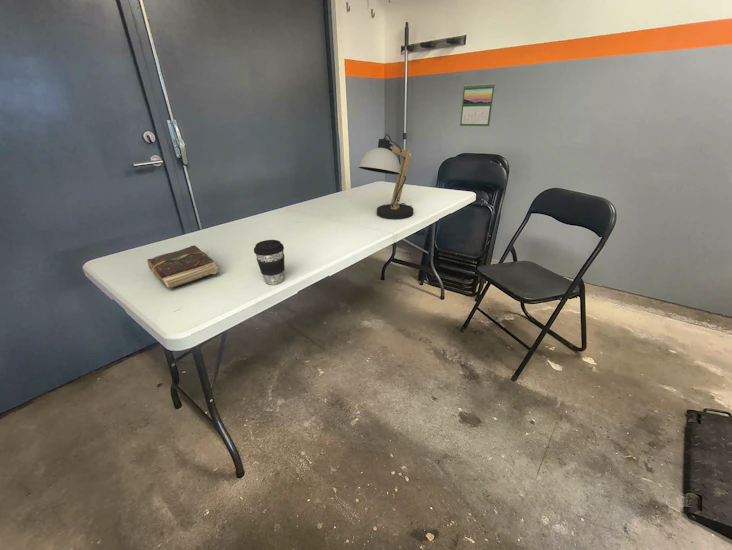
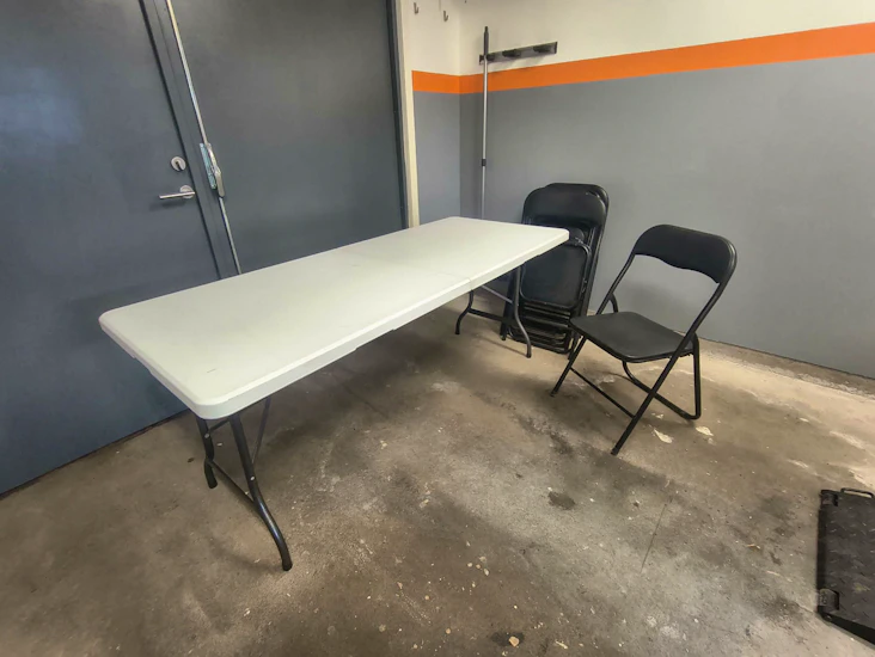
- coffee cup [253,239,285,286]
- calendar [459,83,496,127]
- desk lamp [358,133,414,220]
- book [146,245,219,289]
